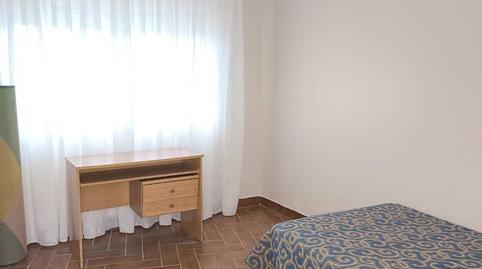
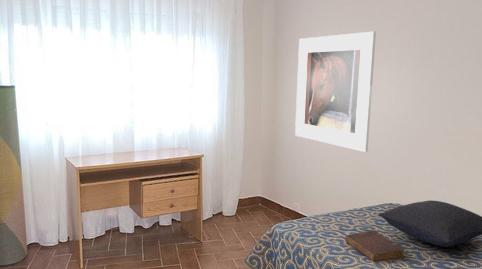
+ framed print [294,30,377,153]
+ diary [344,229,406,263]
+ pillow [377,200,482,248]
